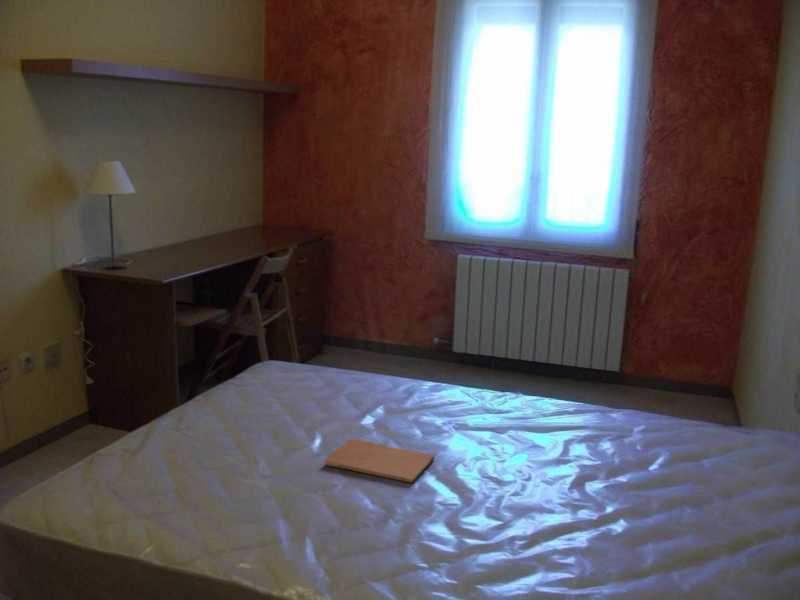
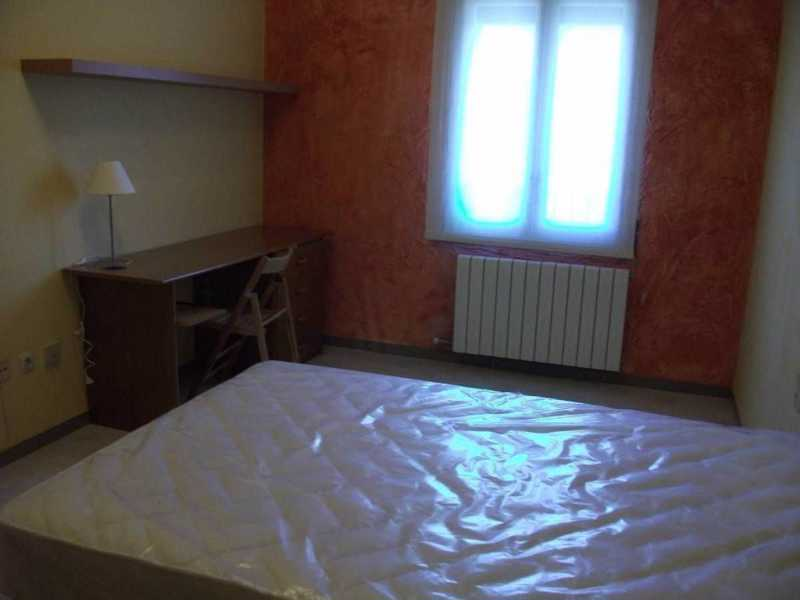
- book [324,437,435,484]
